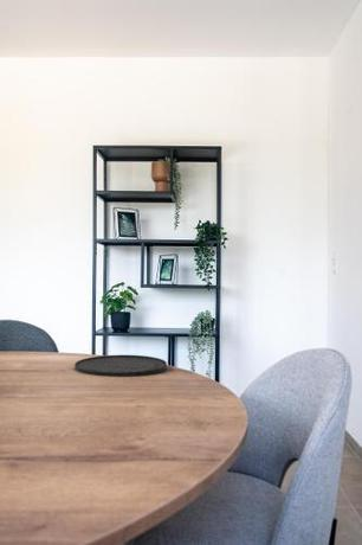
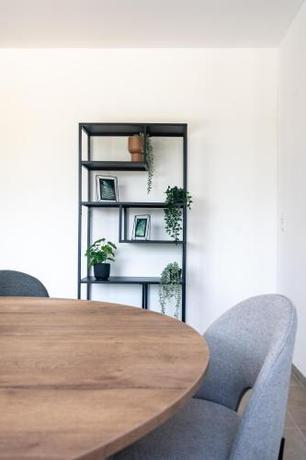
- plate [73,354,168,378]
